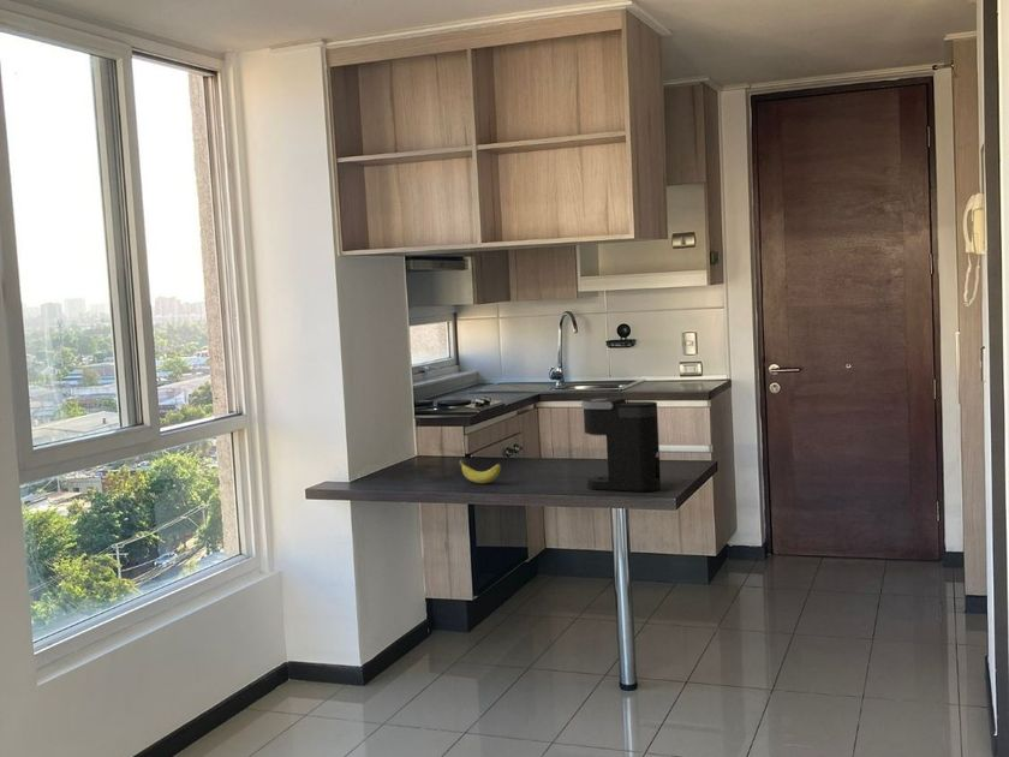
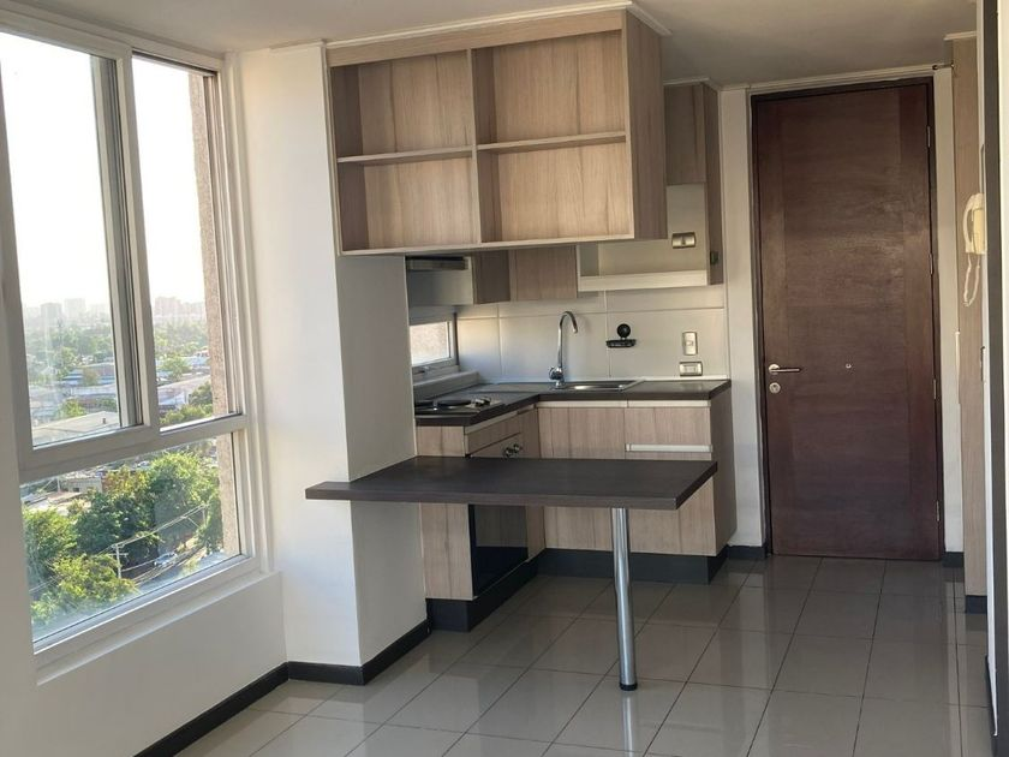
- coffee maker [580,397,662,493]
- banana [459,459,502,484]
